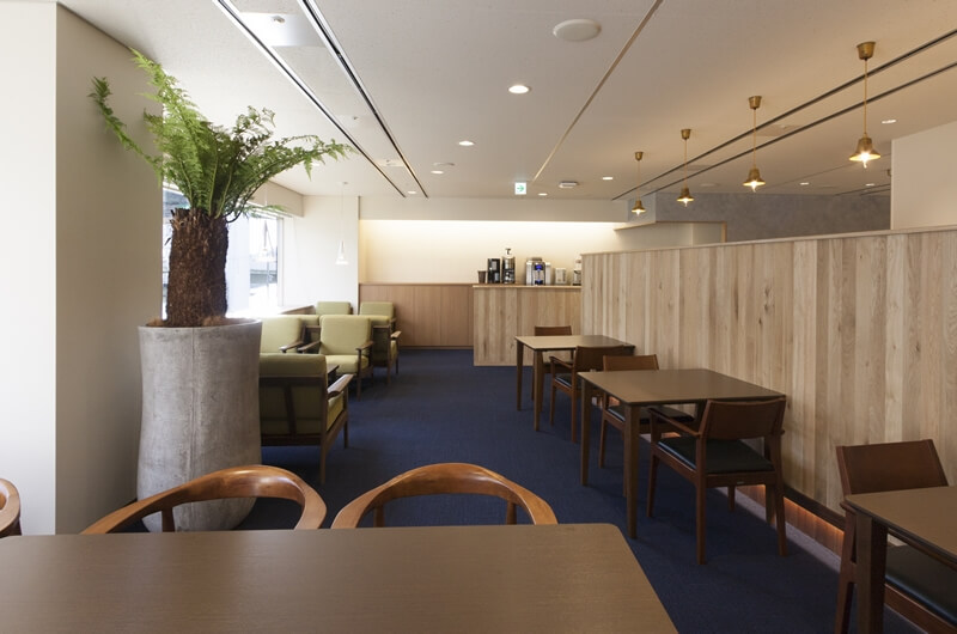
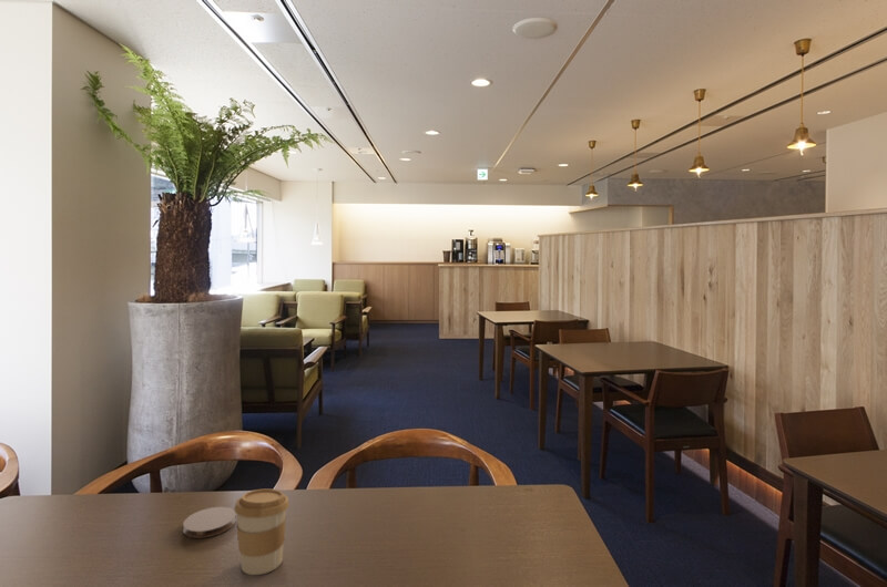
+ coffee cup [233,488,290,576]
+ coaster [182,506,237,539]
